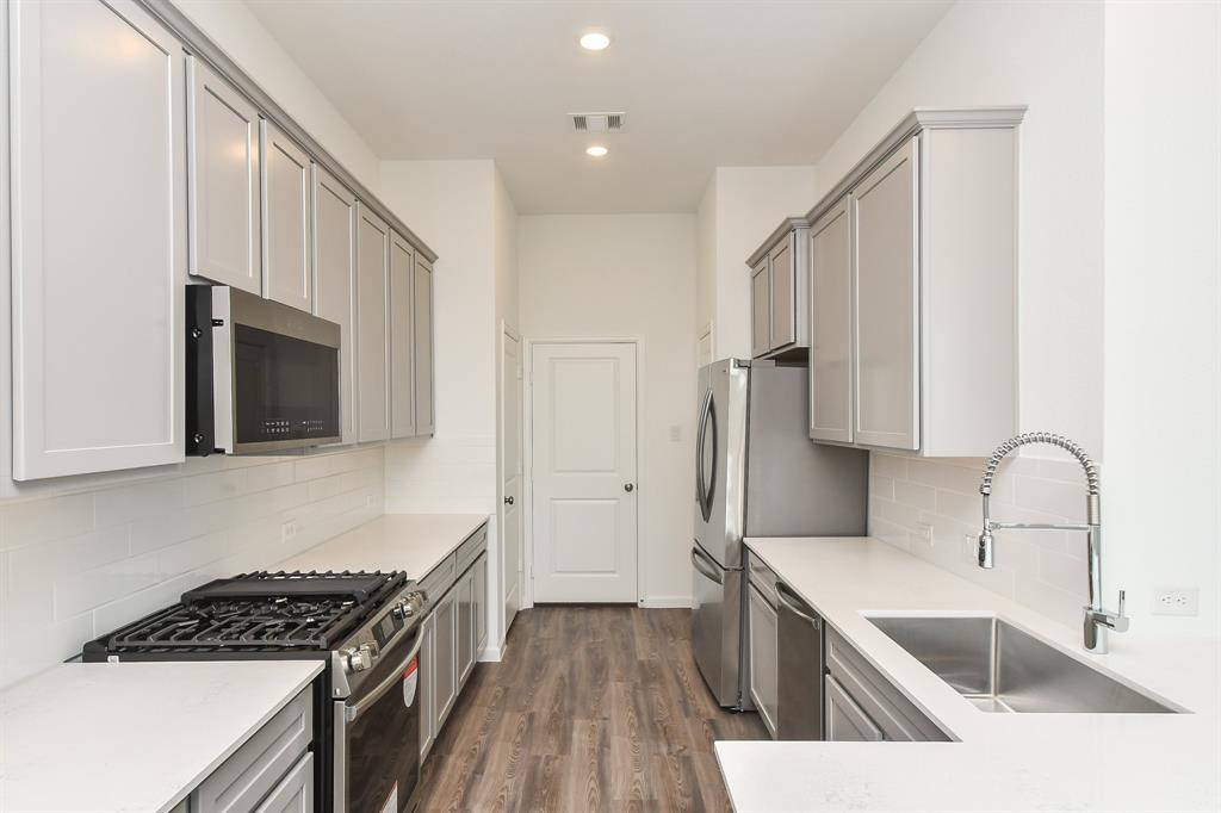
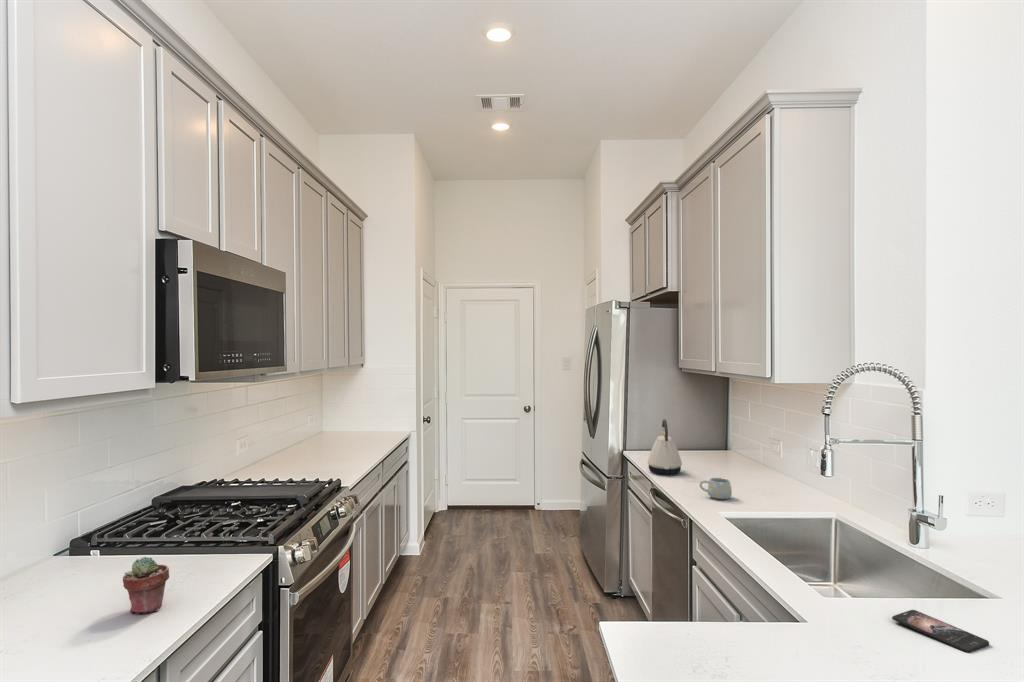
+ potted succulent [122,556,170,615]
+ mug [698,477,733,500]
+ smartphone [891,609,990,654]
+ kettle [646,418,683,476]
